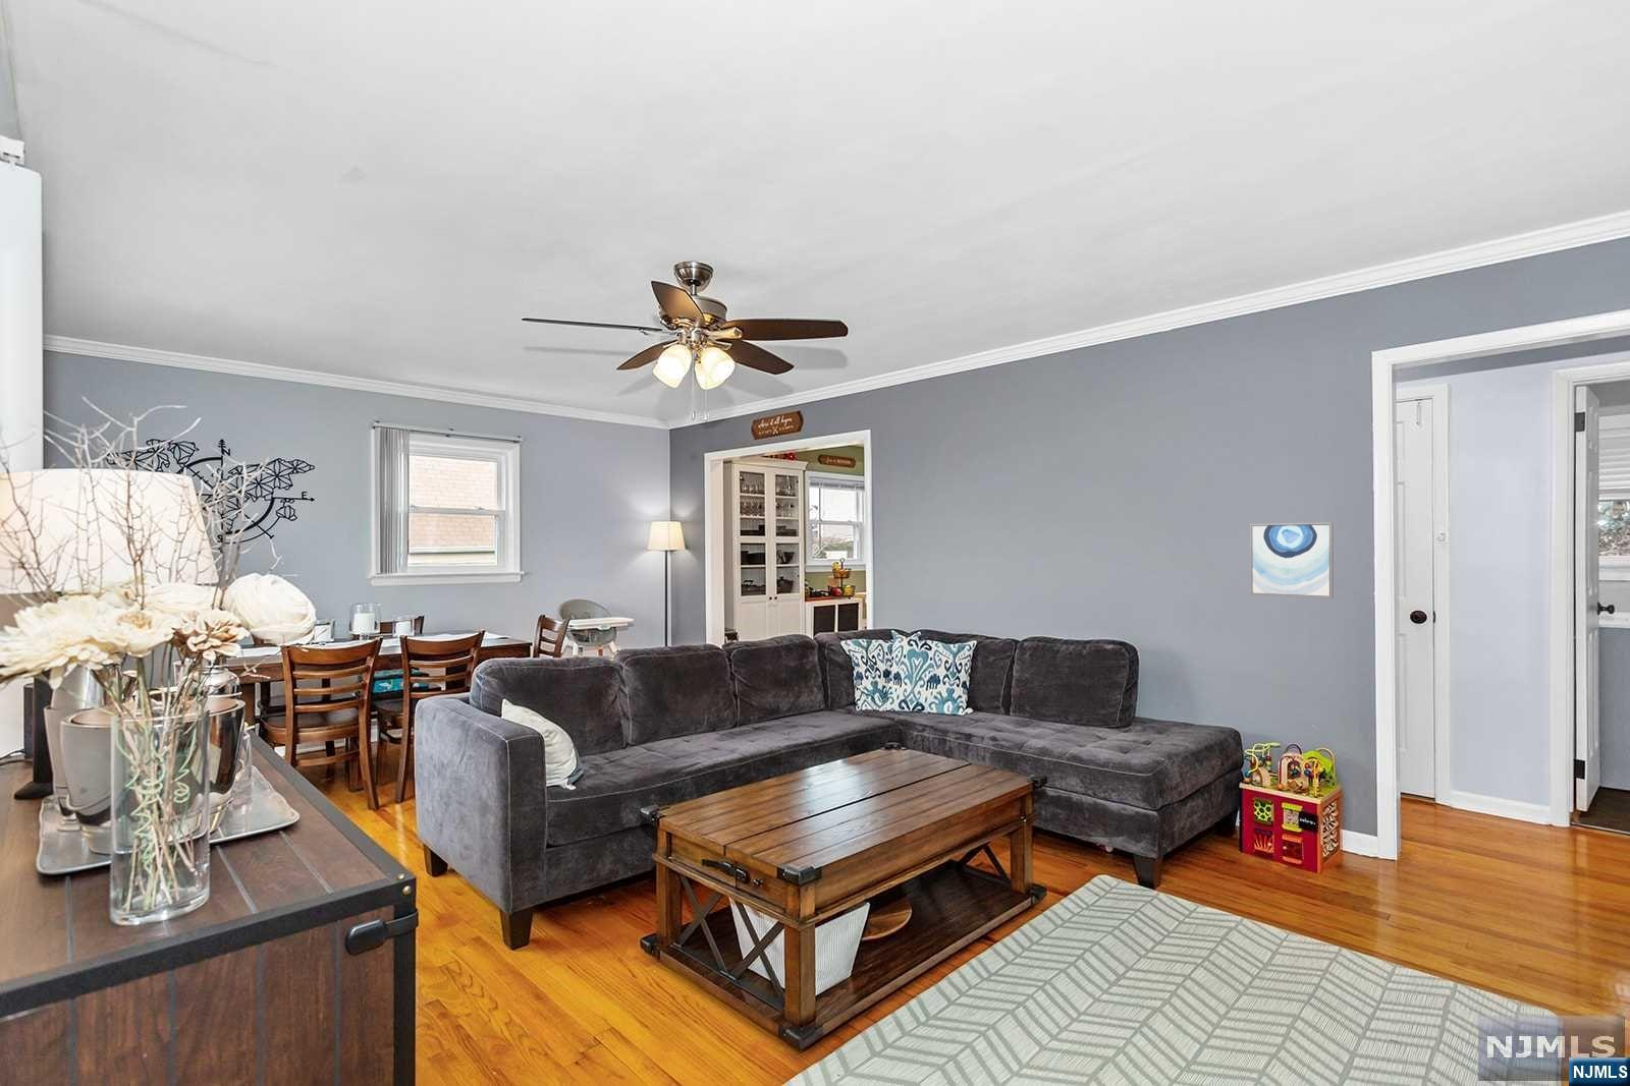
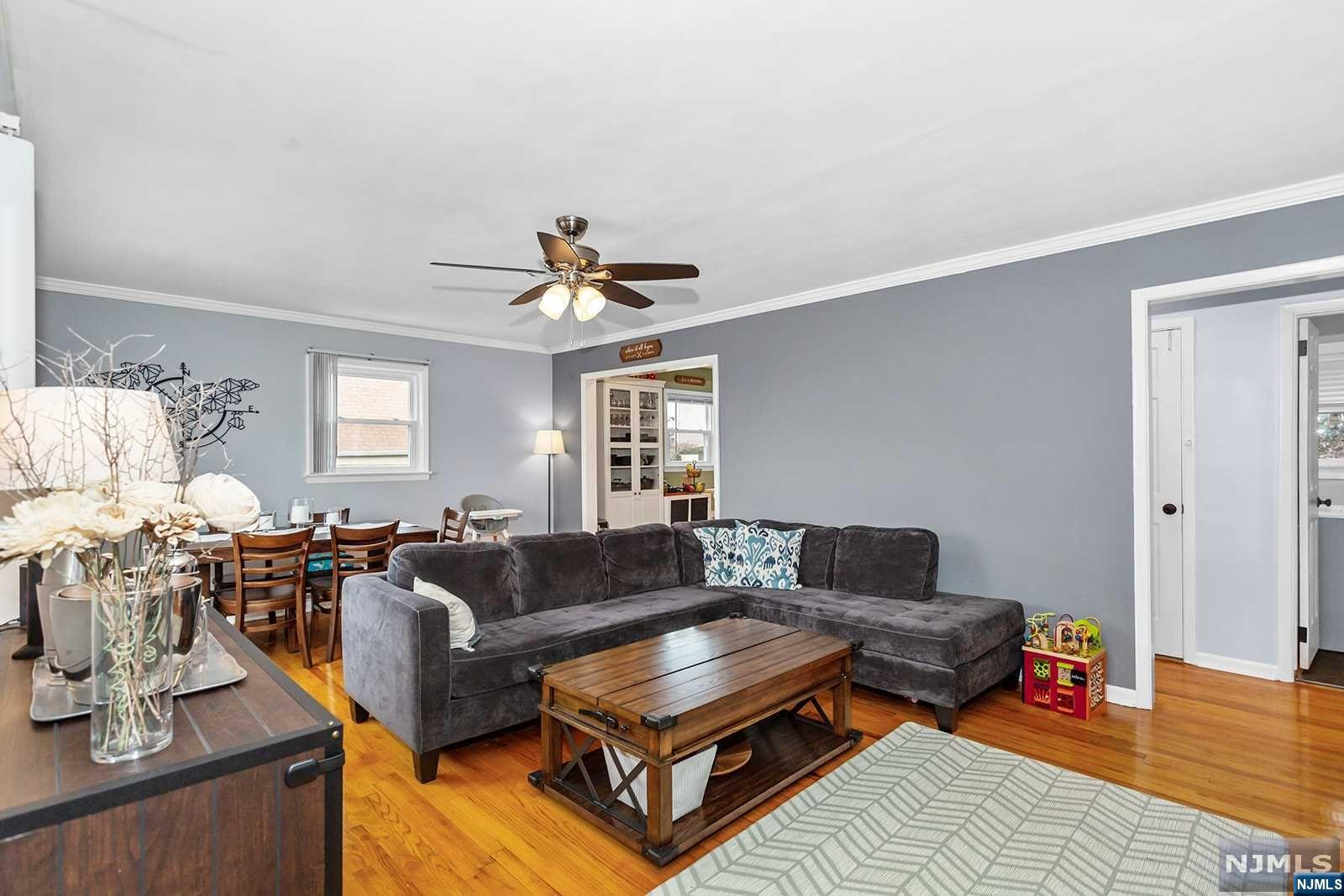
- wall art [1249,522,1334,600]
